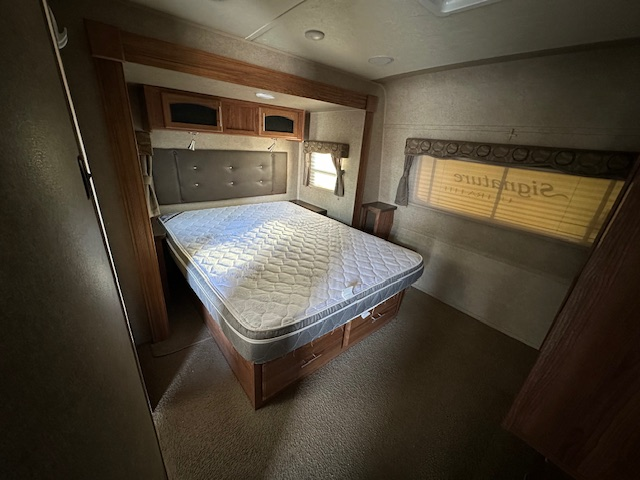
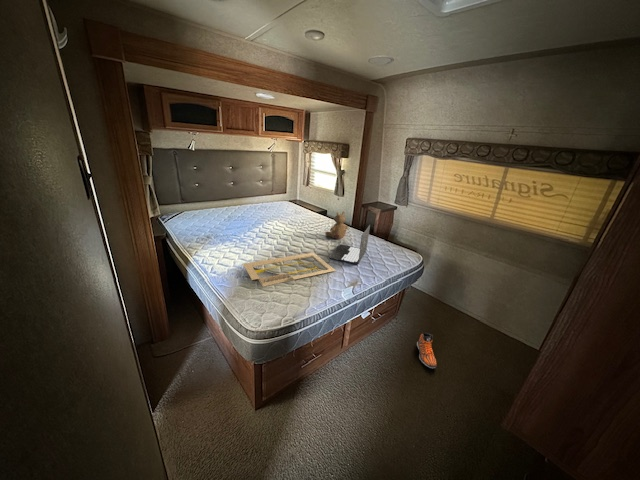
+ stuffed bear [324,211,349,240]
+ serving tray [242,252,337,287]
+ laptop [328,224,371,265]
+ sneaker [416,332,437,369]
